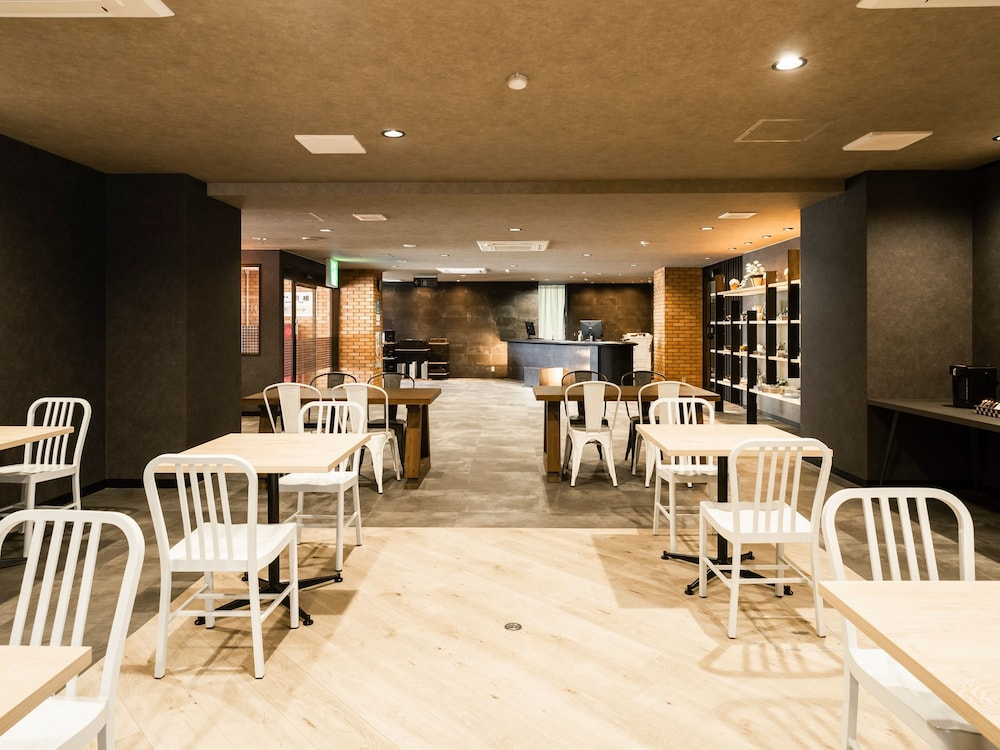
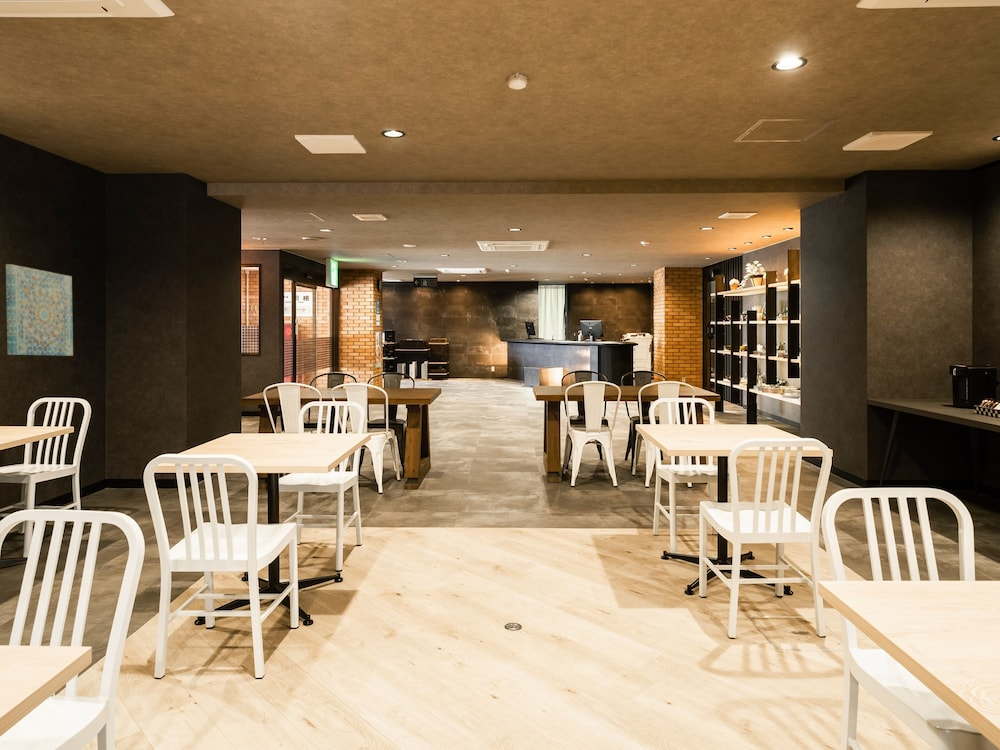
+ wall art [5,263,74,357]
